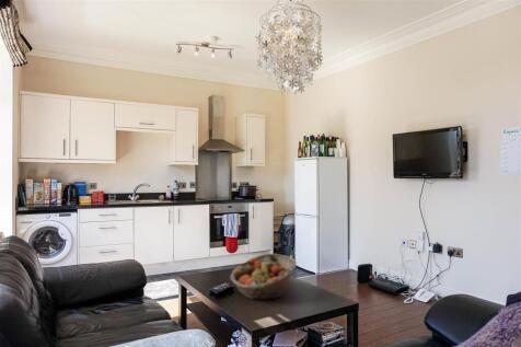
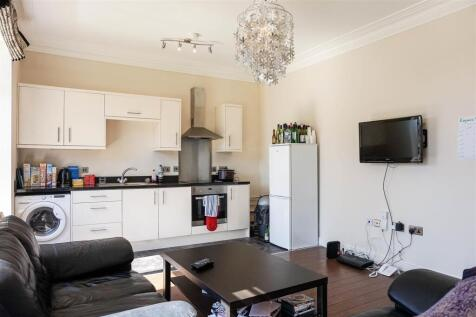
- fruit basket [230,252,298,301]
